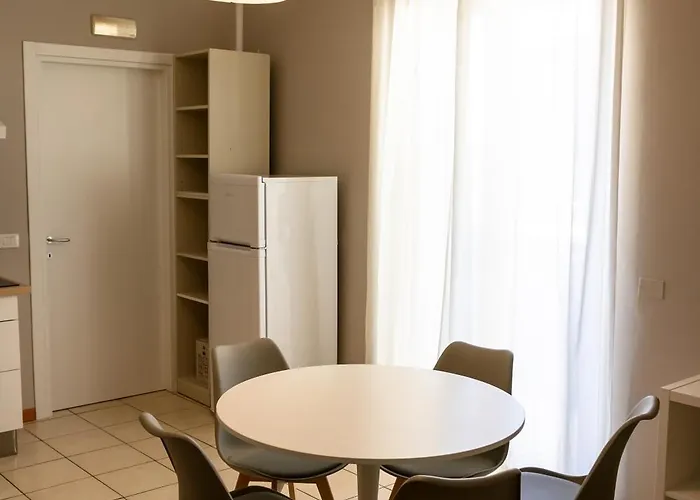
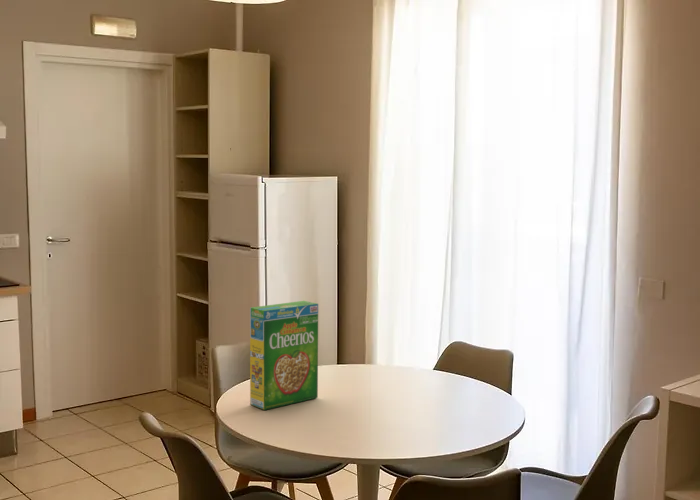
+ cereal box [249,300,319,411]
